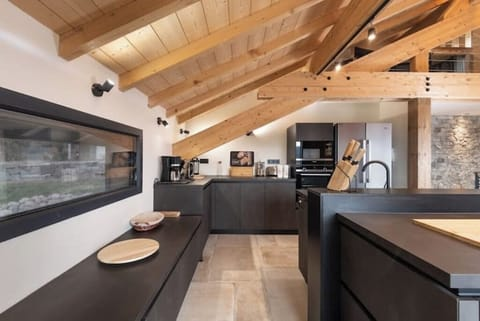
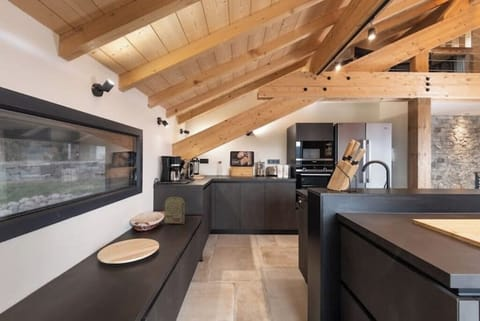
+ radio receiver [164,196,186,225]
